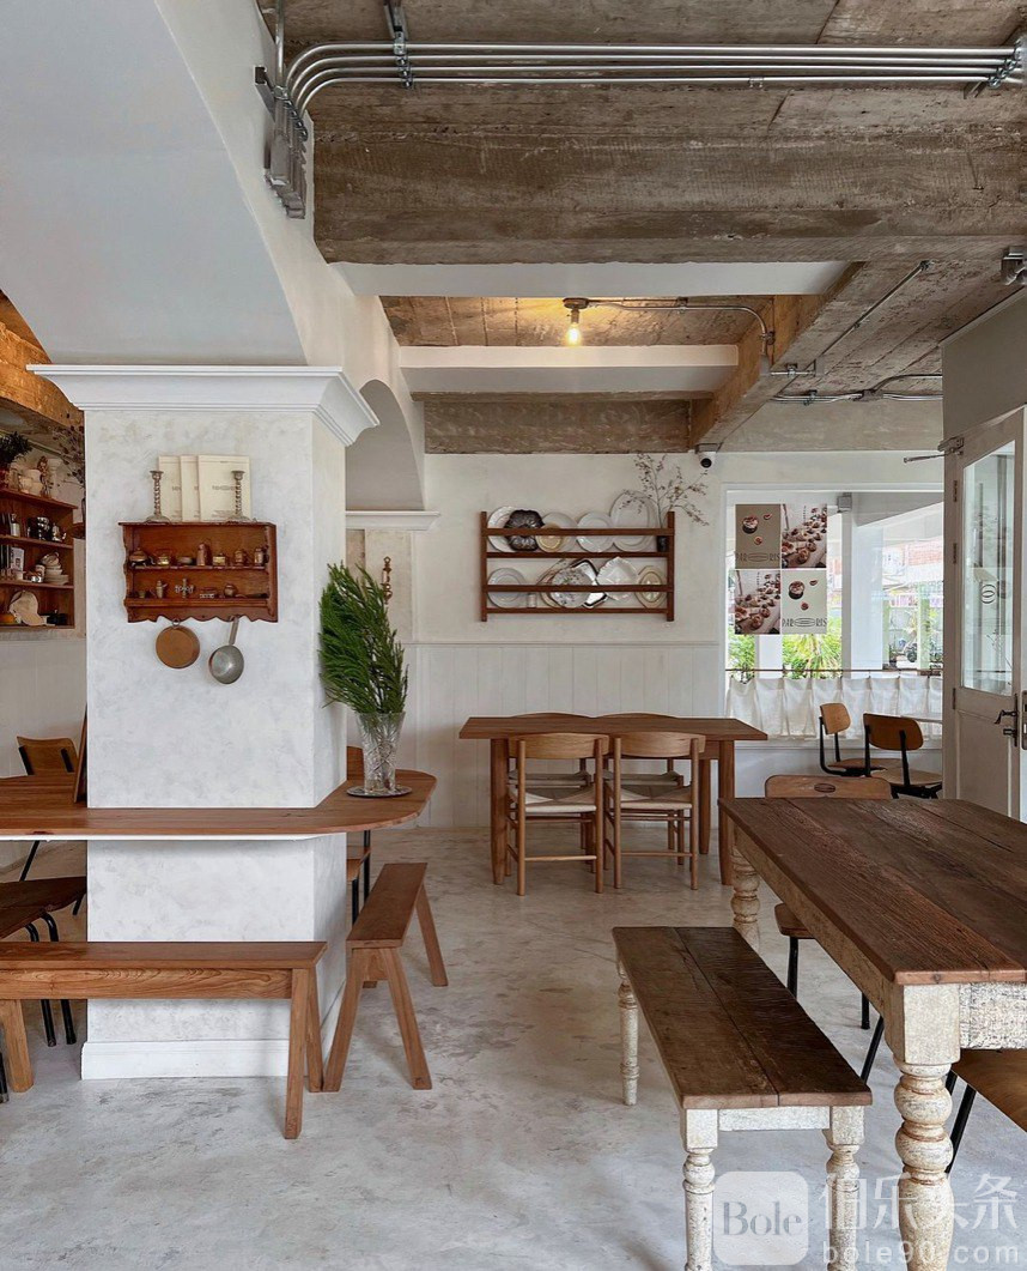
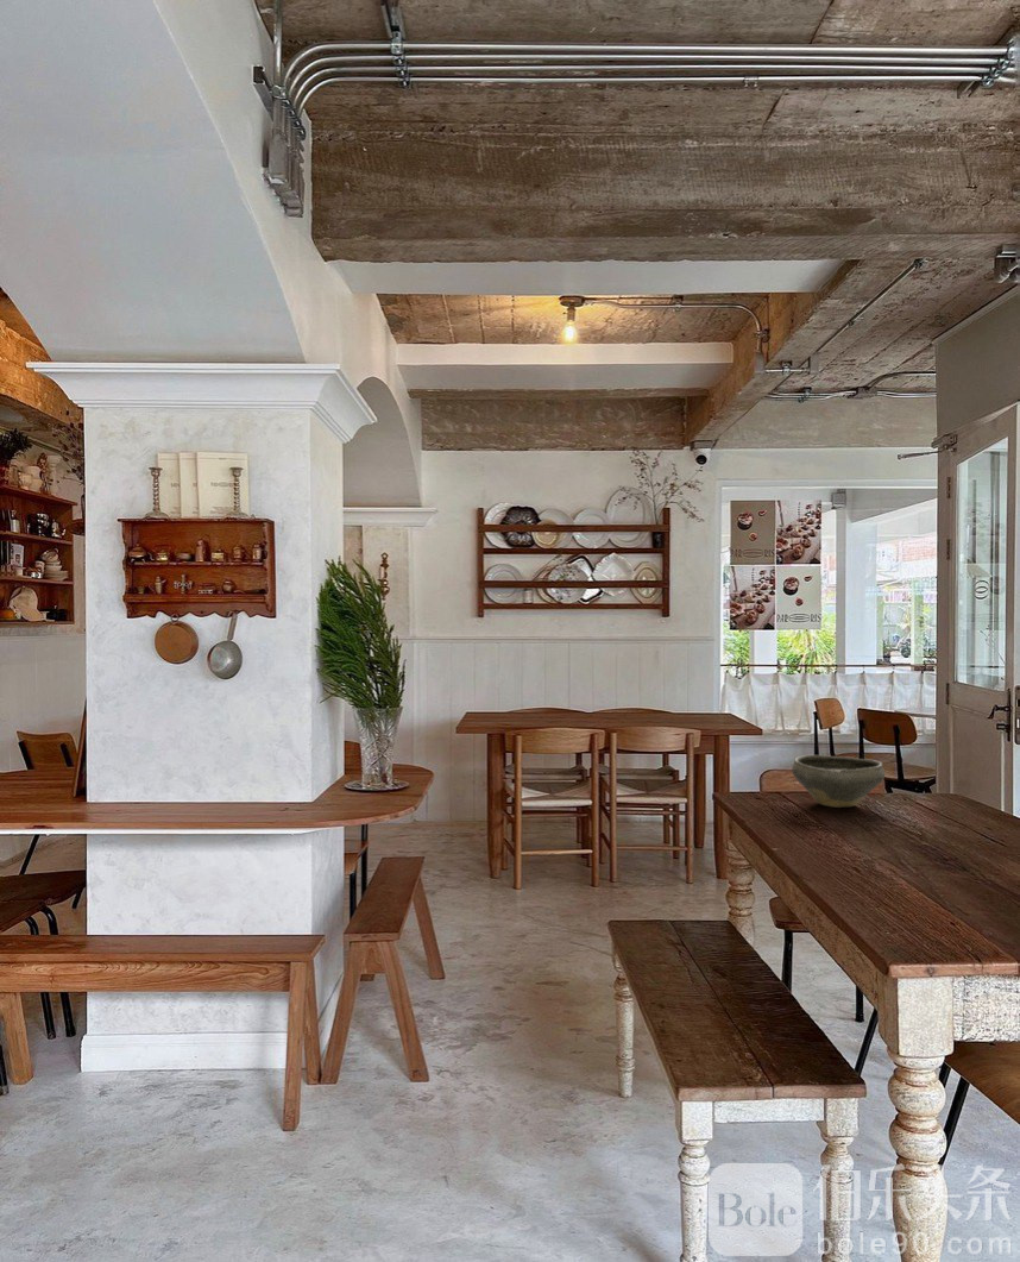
+ bowl [791,754,886,809]
